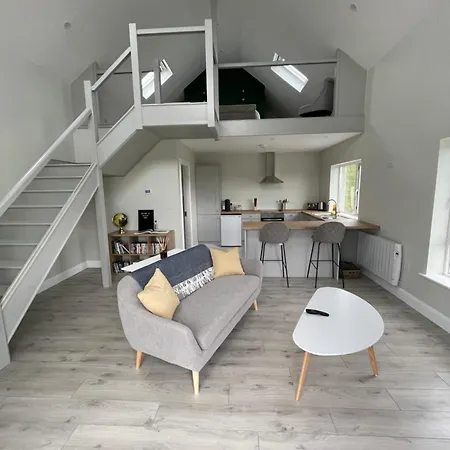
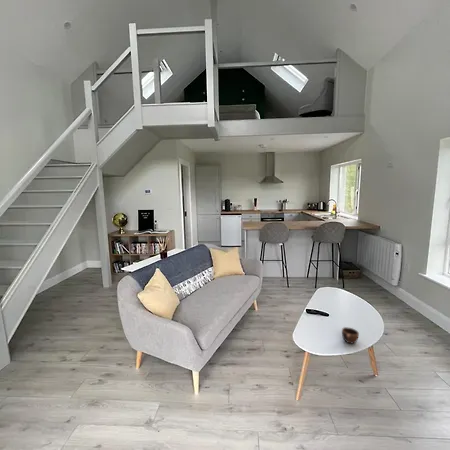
+ mug [341,326,360,345]
